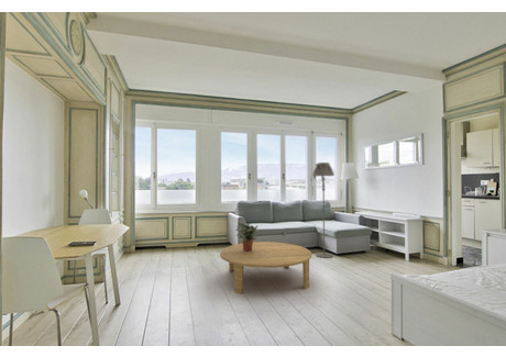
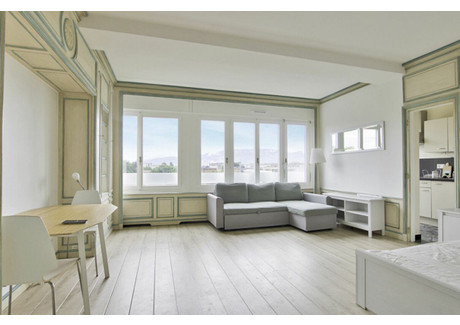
- coffee table [219,241,312,294]
- potted plant [235,221,260,252]
- floor lamp [311,161,336,259]
